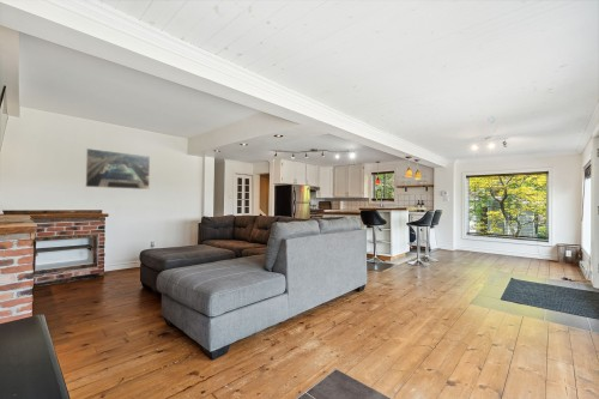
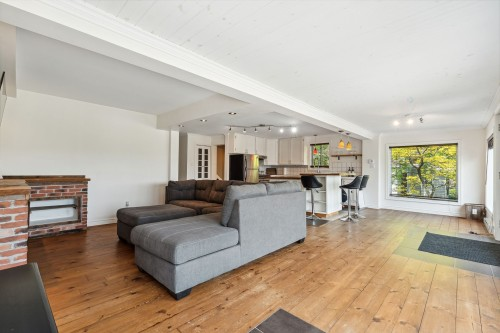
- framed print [84,147,151,191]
